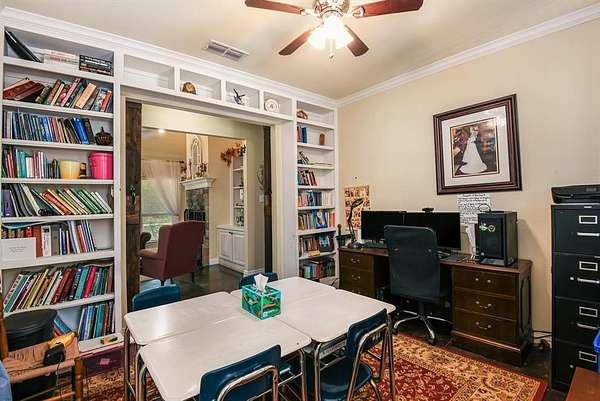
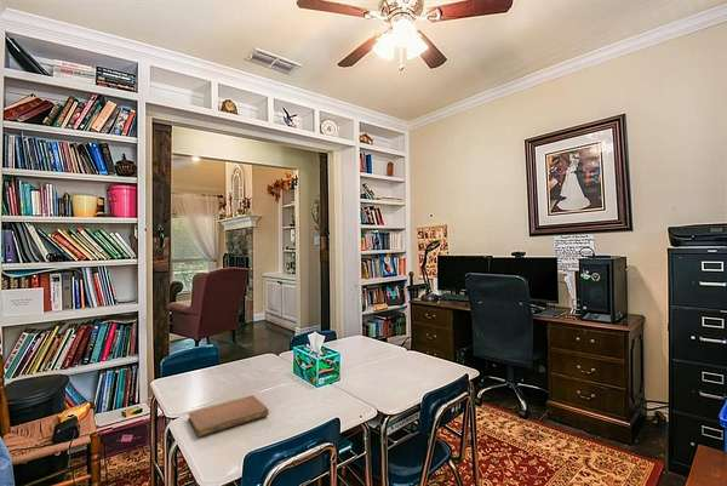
+ notebook [187,394,269,439]
